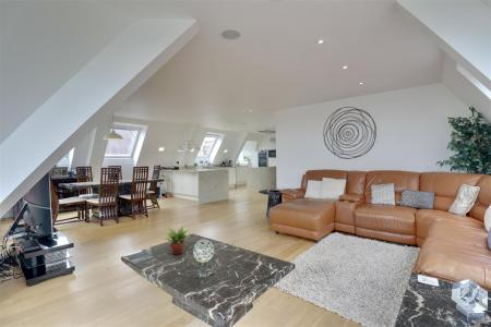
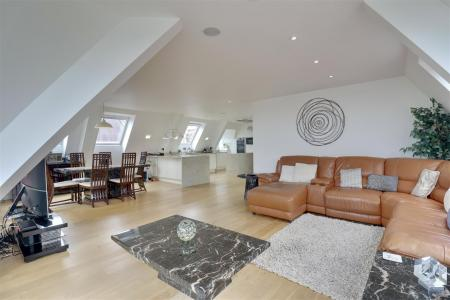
- succulent plant [163,225,192,256]
